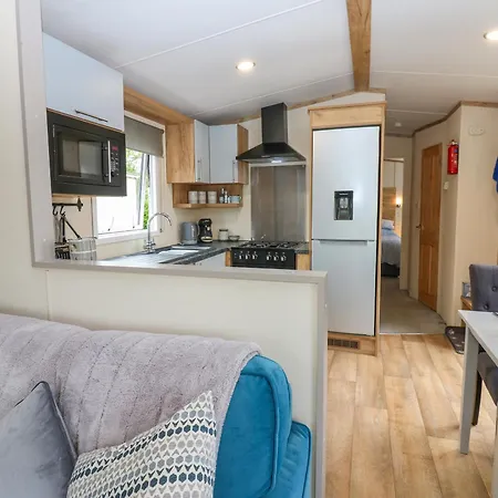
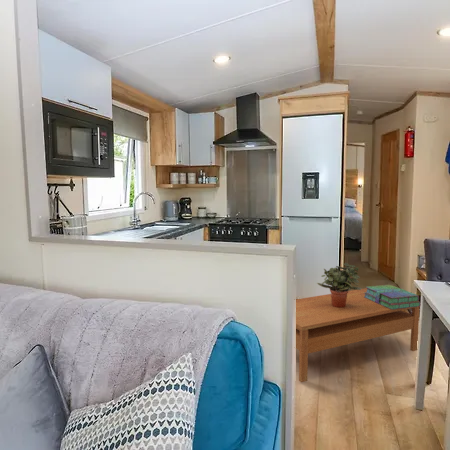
+ coffee table [295,287,421,383]
+ potted plant [316,262,362,308]
+ stack of books [364,284,421,310]
